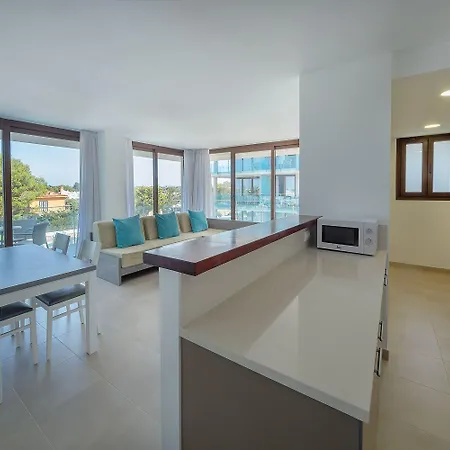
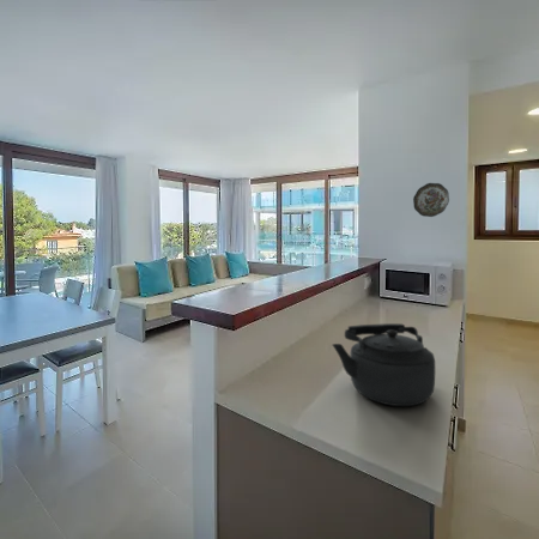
+ decorative plate [412,182,450,218]
+ kettle [332,322,436,407]
